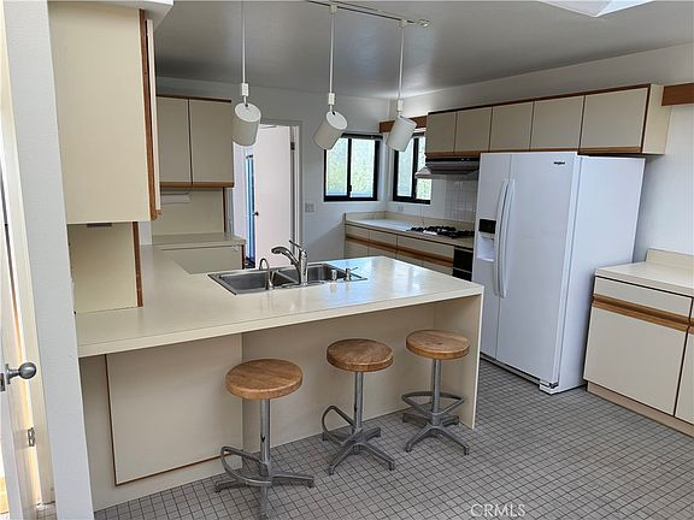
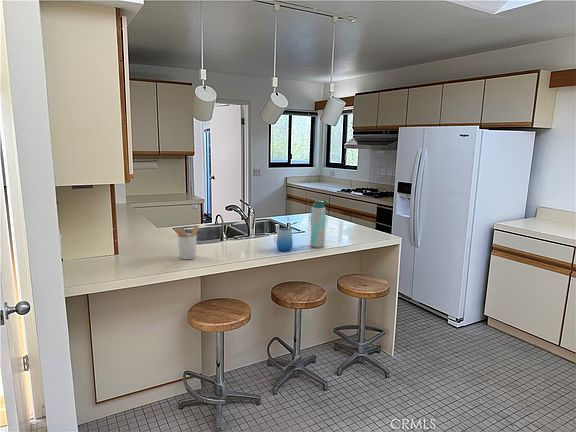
+ cup [276,227,294,252]
+ utensil holder [173,224,199,260]
+ water bottle [309,199,329,249]
